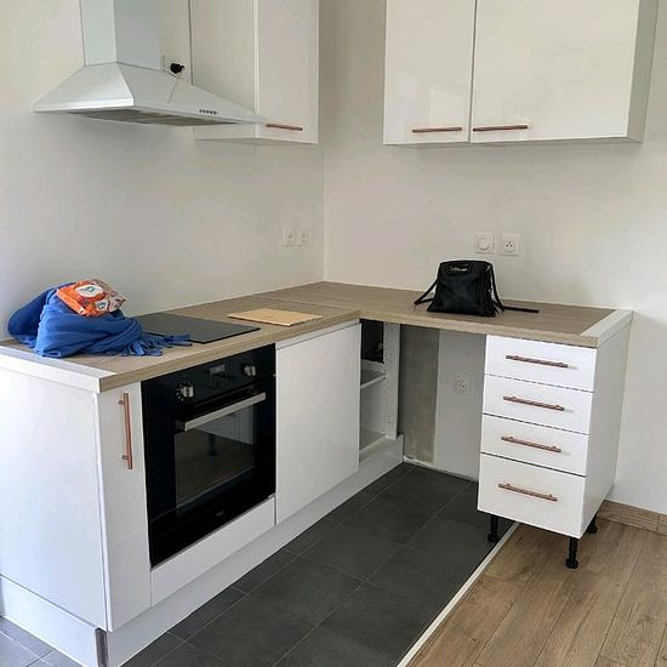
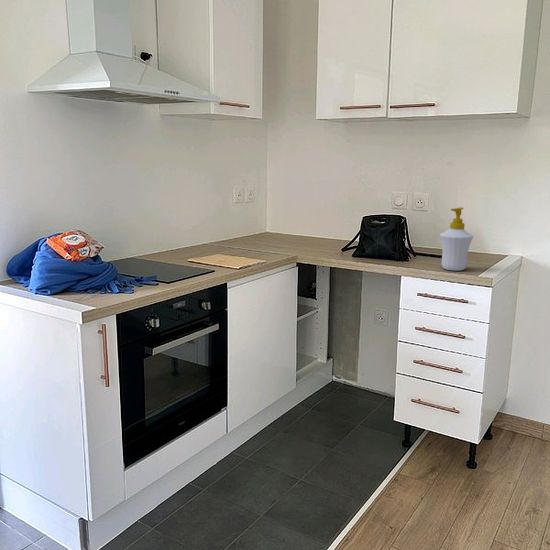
+ soap bottle [439,206,474,272]
